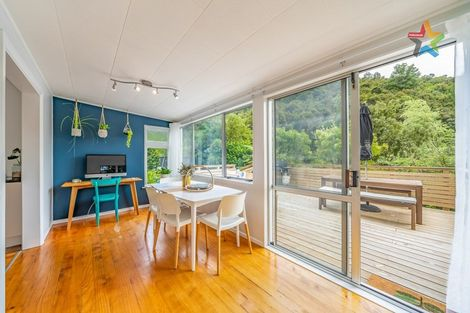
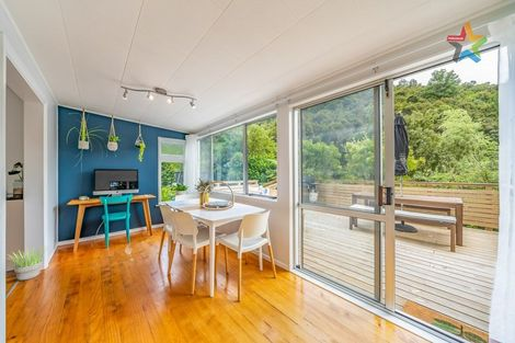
+ potted plant [8,245,49,282]
